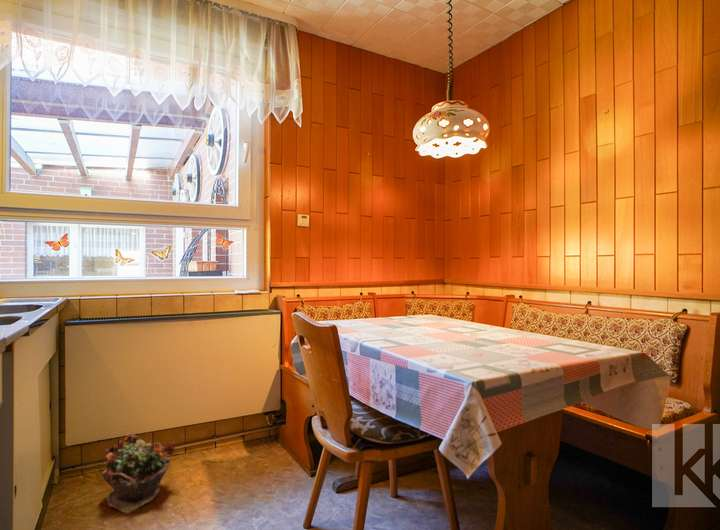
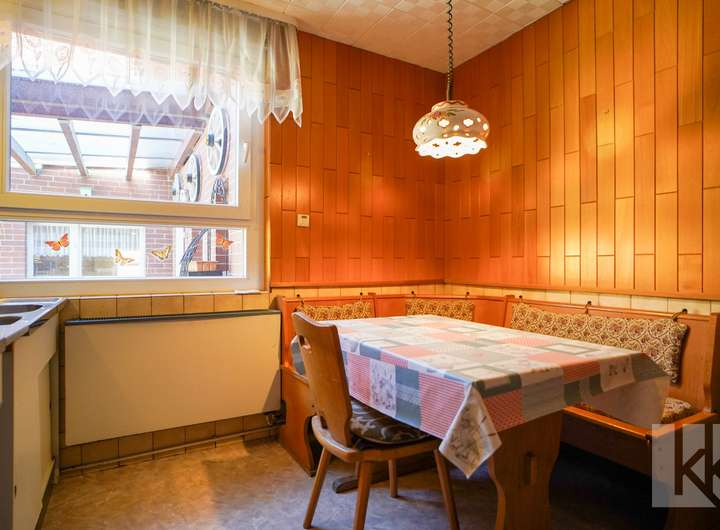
- potted plant [101,431,176,514]
